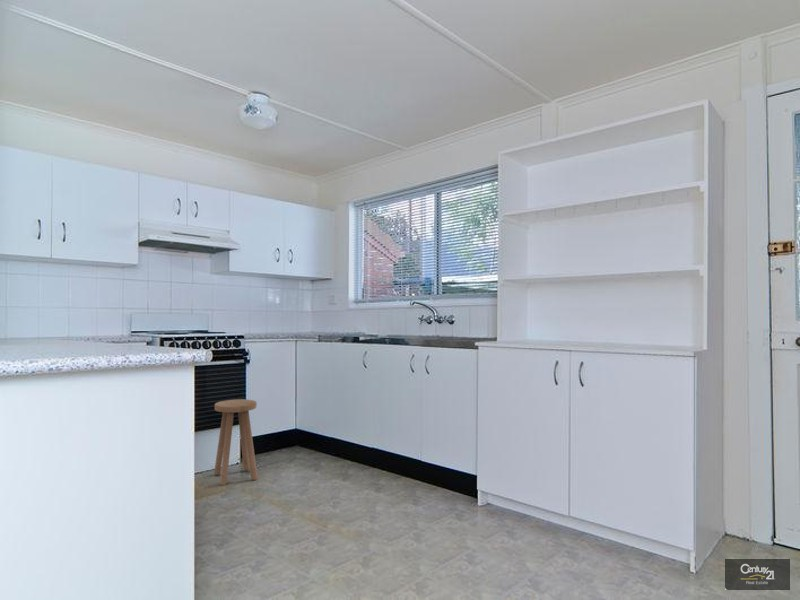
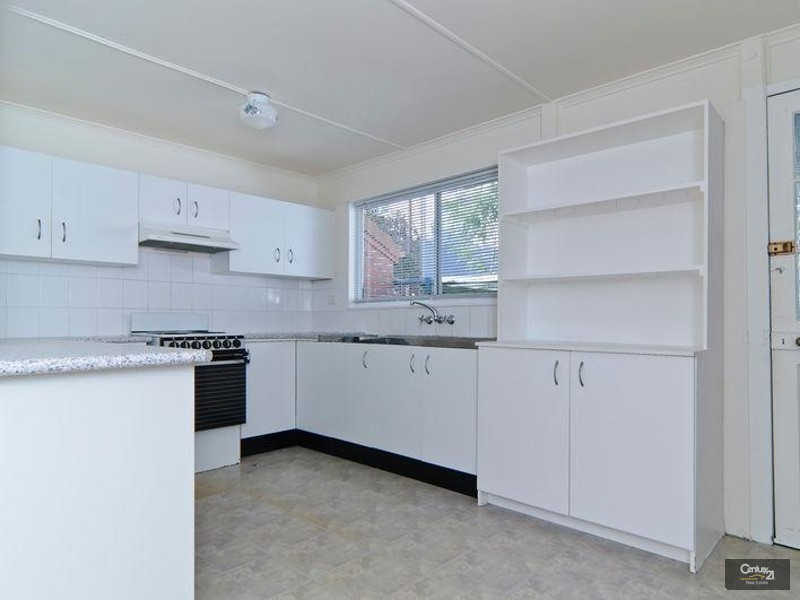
- stool [213,398,258,486]
